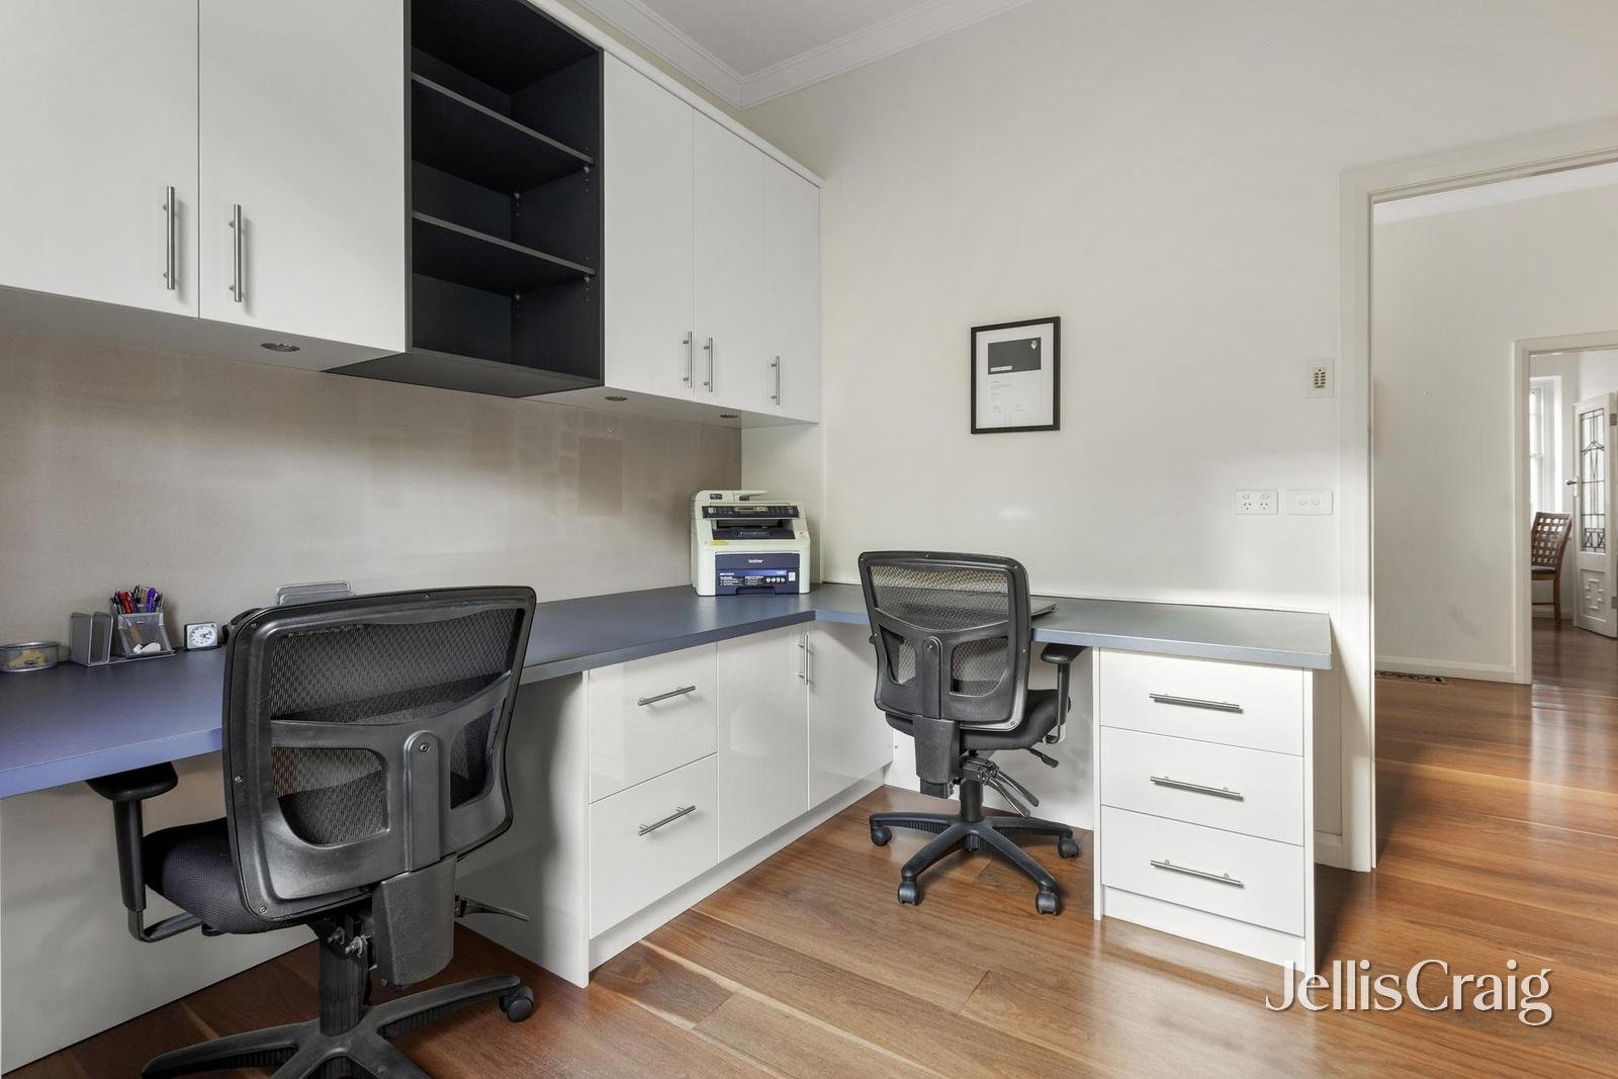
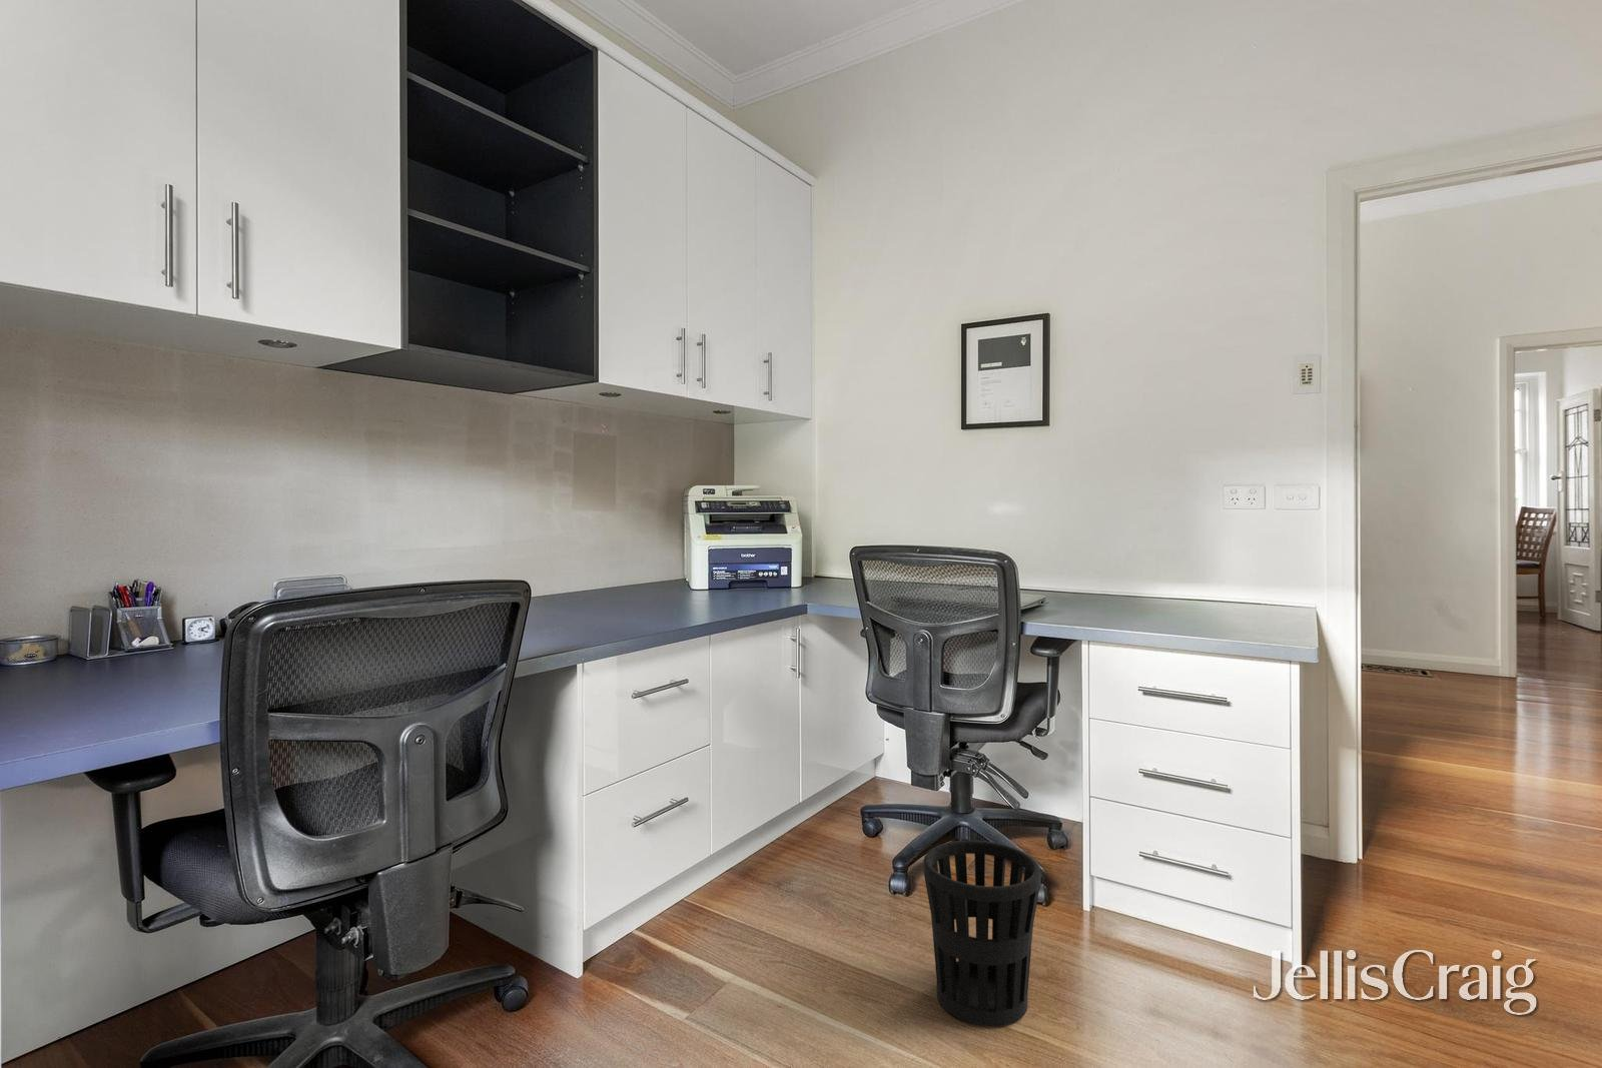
+ wastebasket [923,840,1042,1027]
